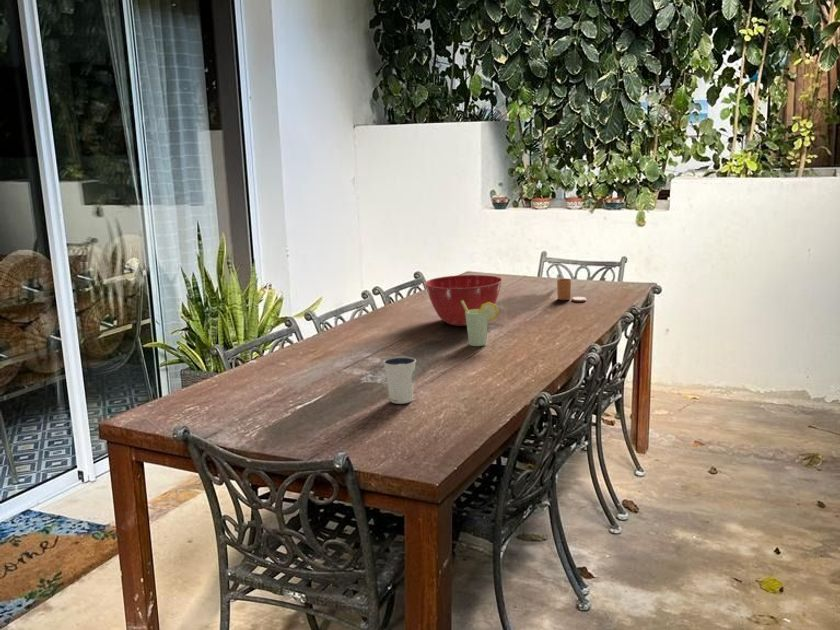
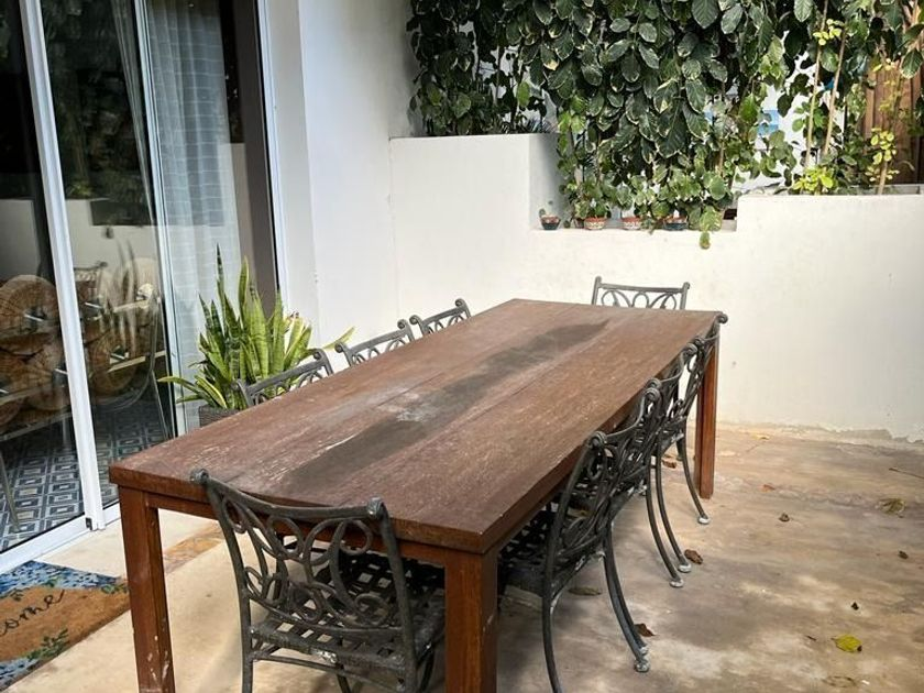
- candle [556,278,587,302]
- dixie cup [382,355,417,405]
- mixing bowl [424,274,503,327]
- cup [461,301,499,347]
